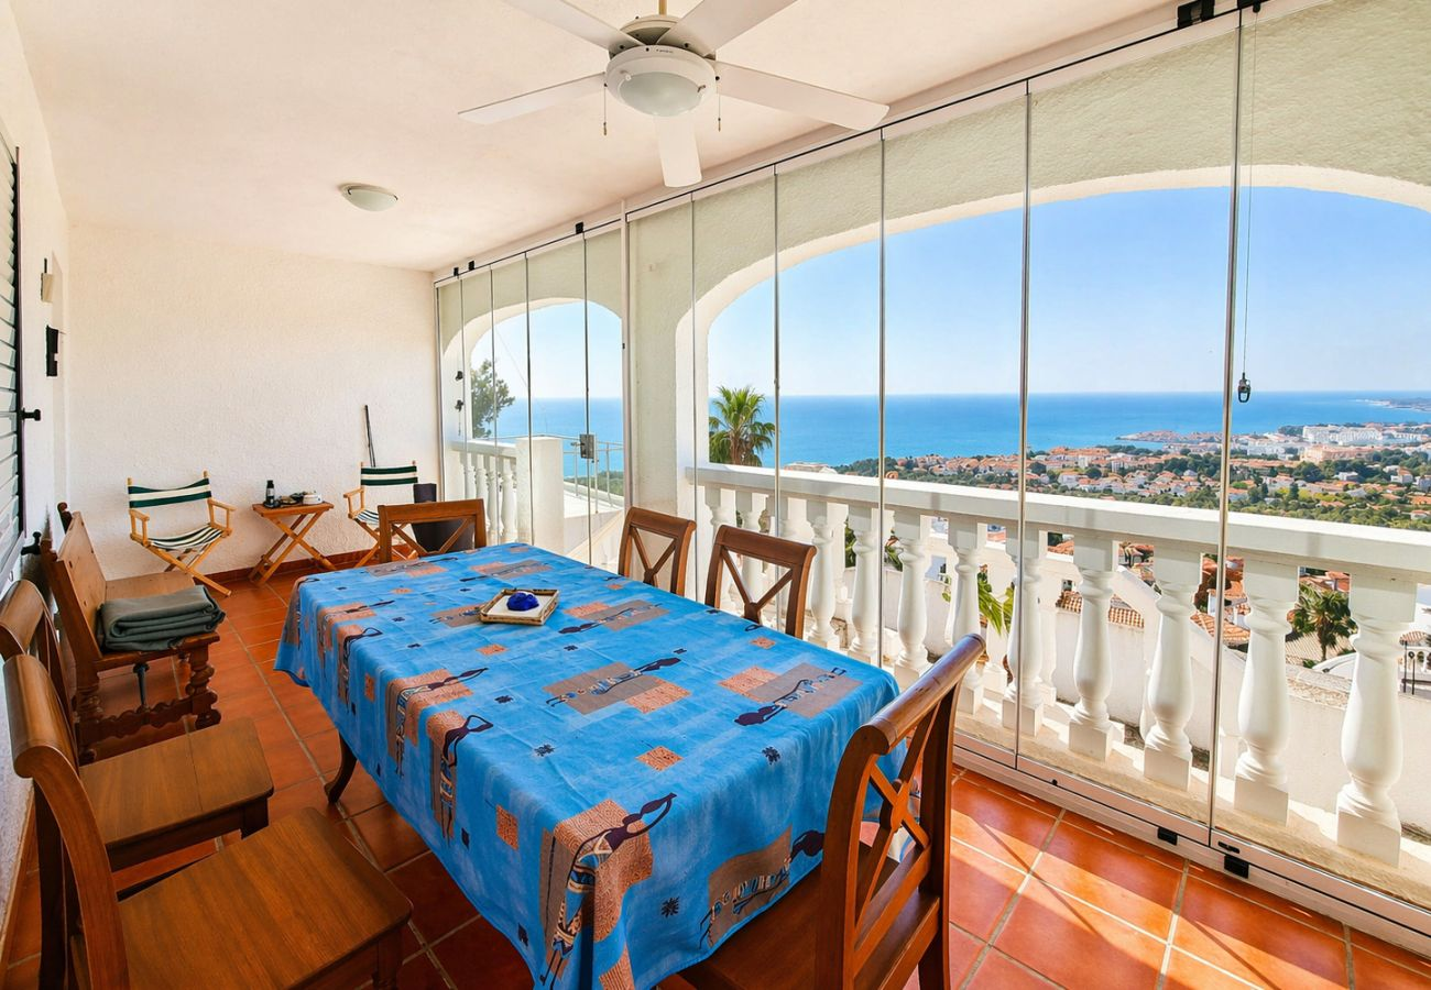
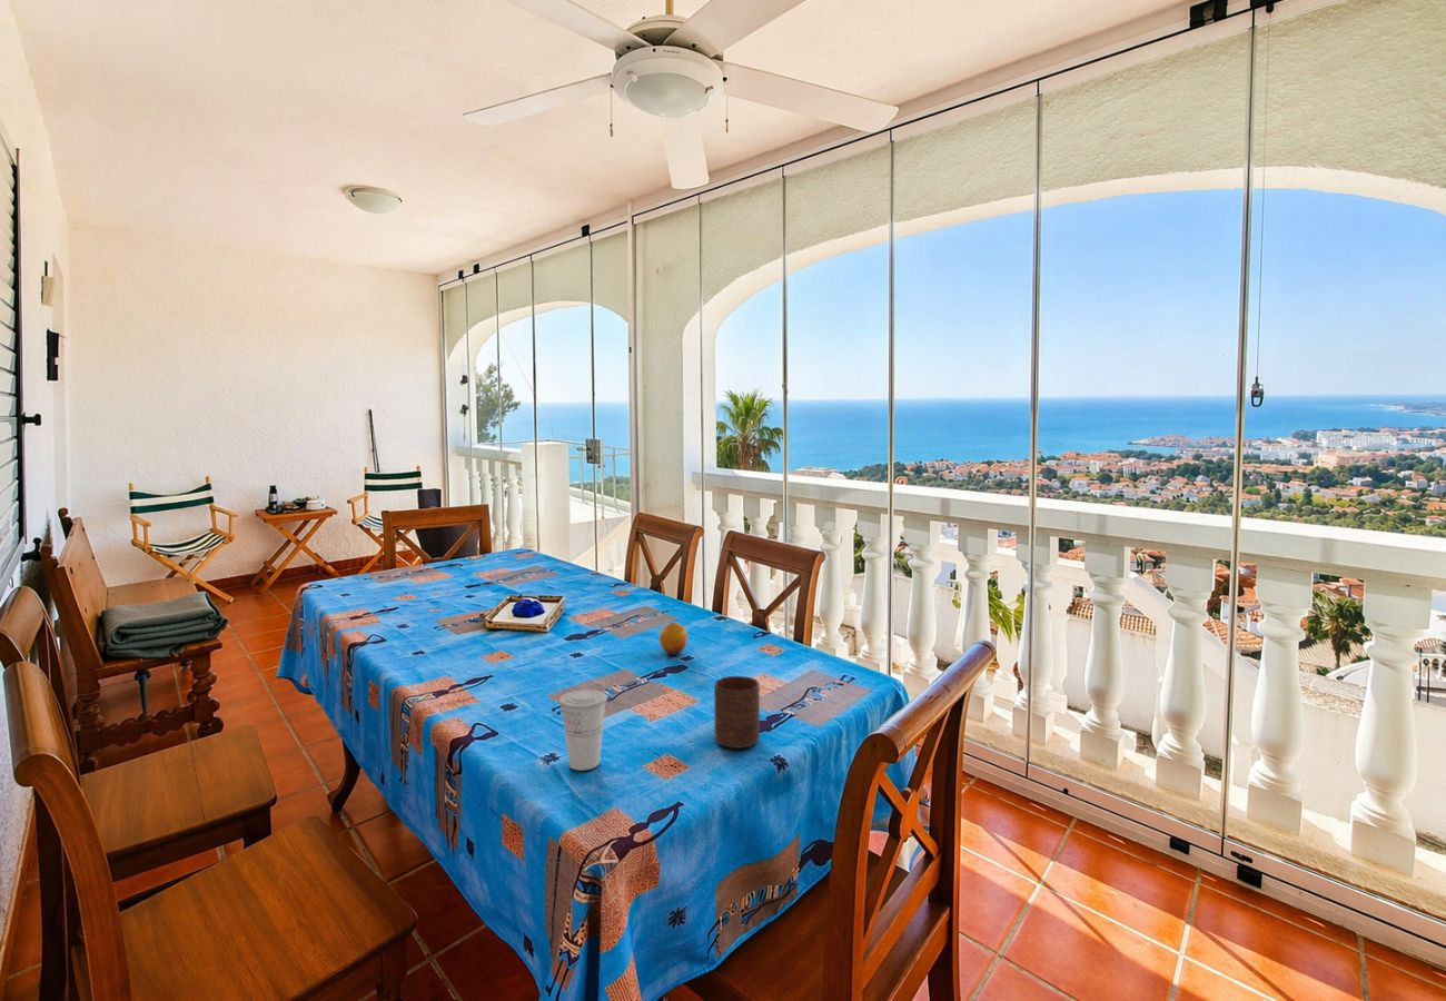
+ cup [713,675,761,750]
+ cup [557,688,608,772]
+ fruit [657,621,689,656]
